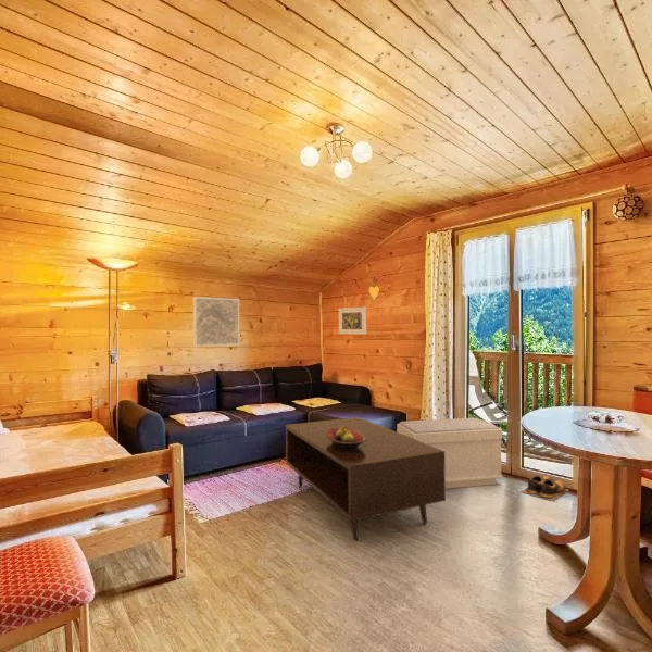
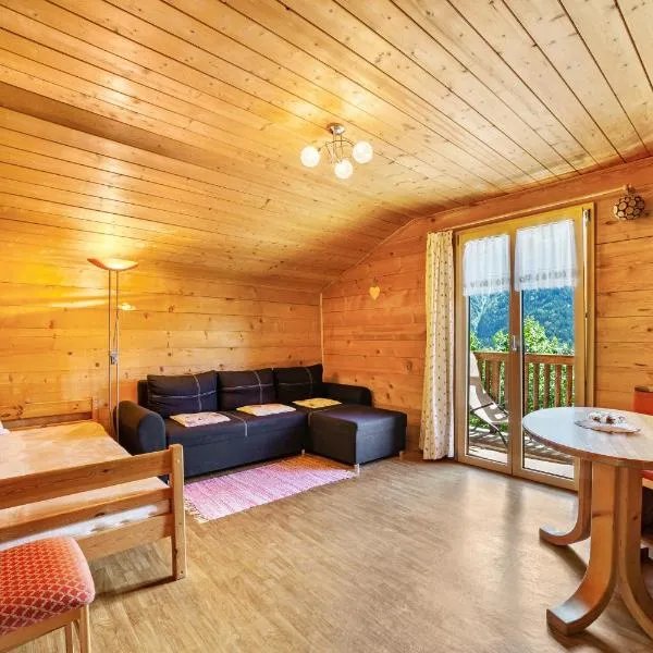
- shoes [519,475,569,502]
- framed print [338,306,367,336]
- wall art [192,296,241,348]
- coffee table [285,416,447,542]
- fruit bowl [326,426,365,450]
- bench [396,417,504,490]
